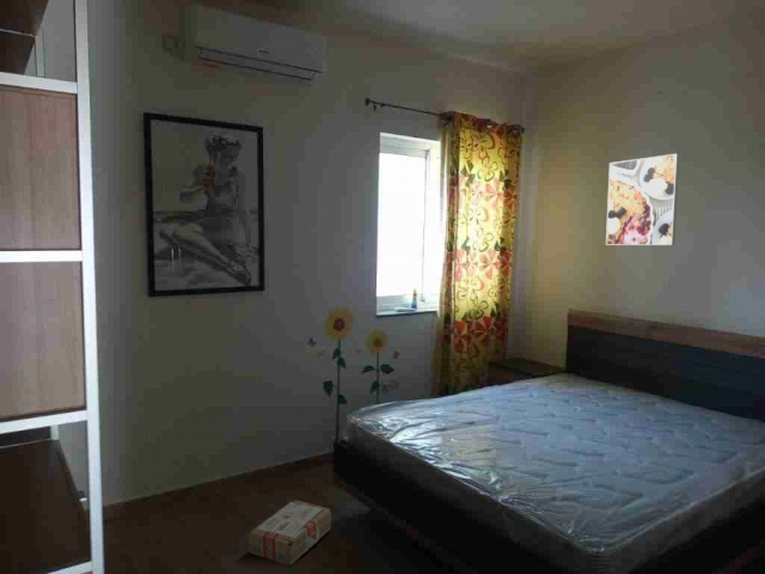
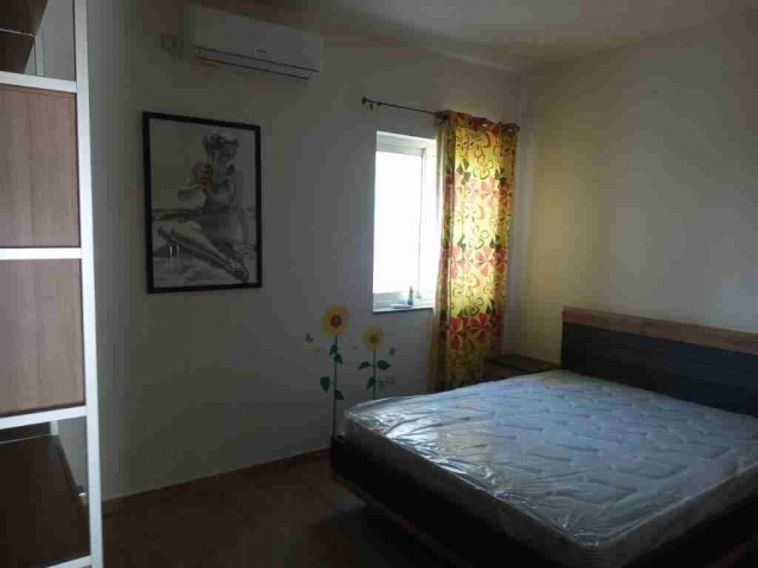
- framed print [605,153,680,246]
- carton [247,500,332,566]
